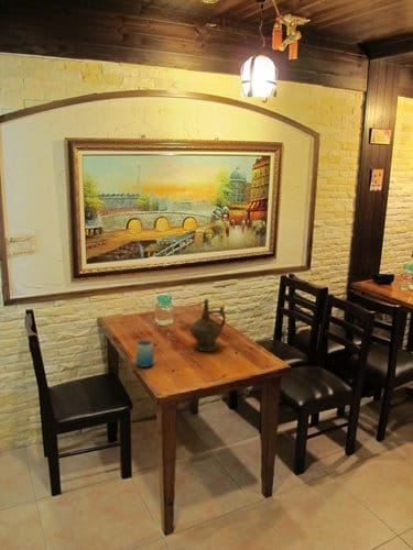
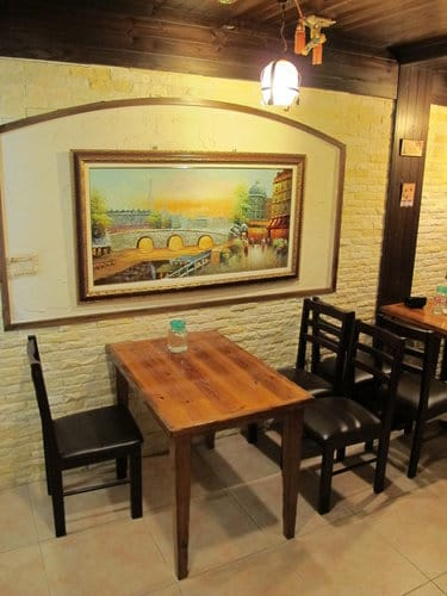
- ceremonial vessel [189,298,227,352]
- cup [134,339,155,369]
